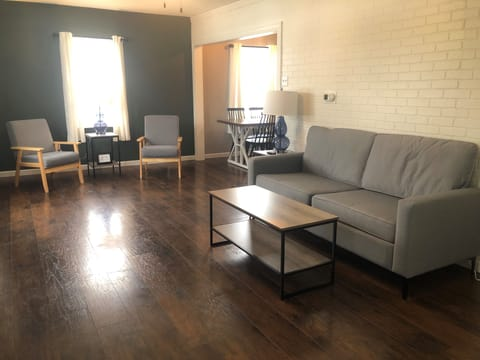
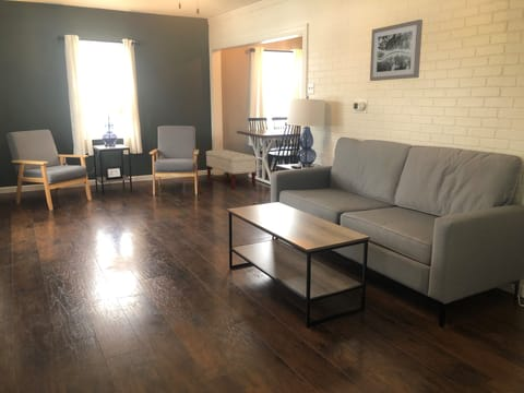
+ wall art [369,19,424,82]
+ bench [205,148,258,190]
